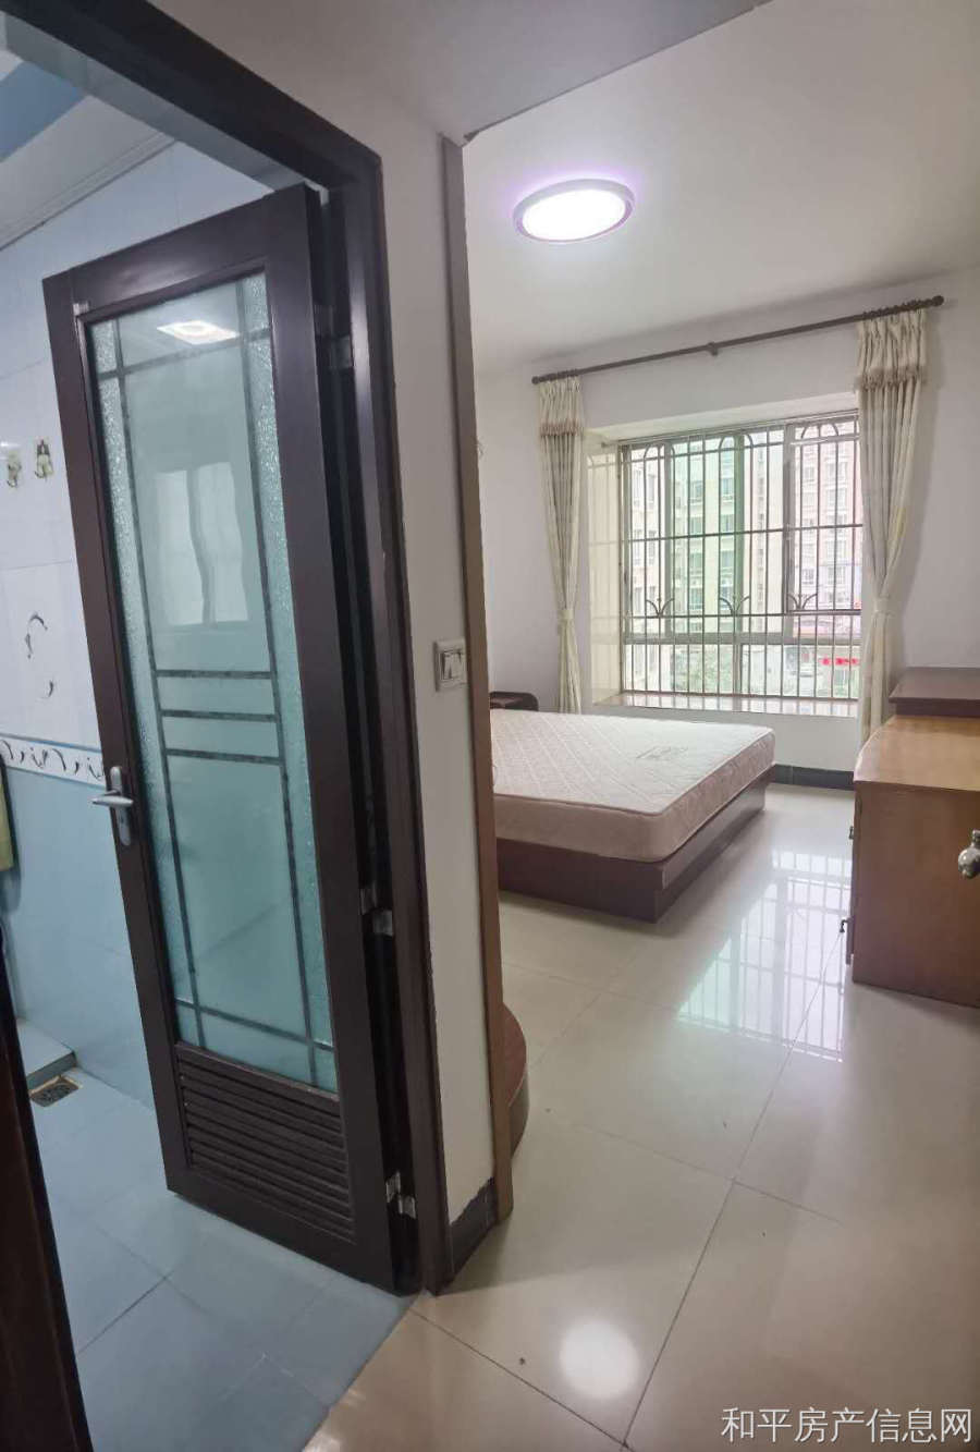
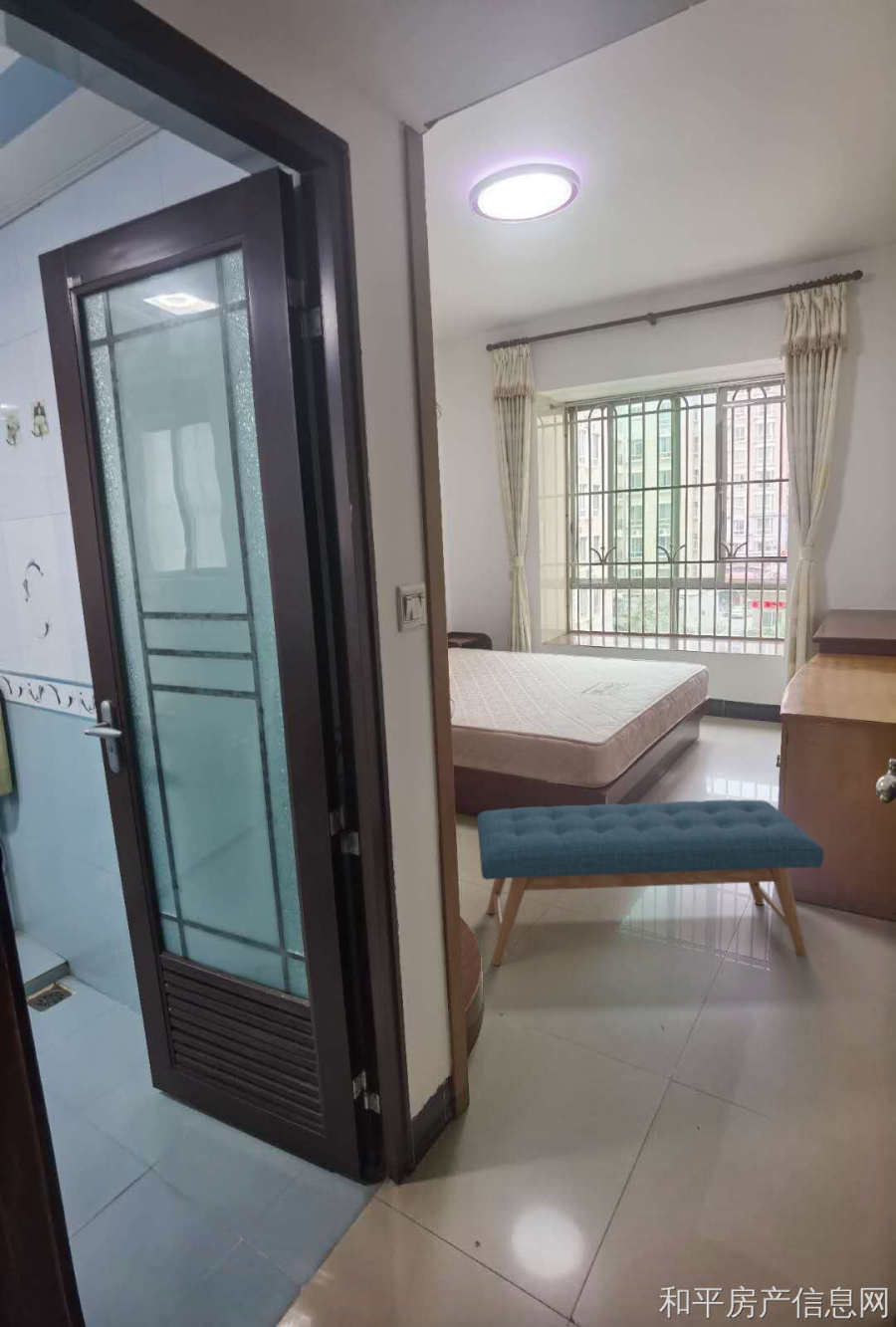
+ bench [476,798,825,967]
